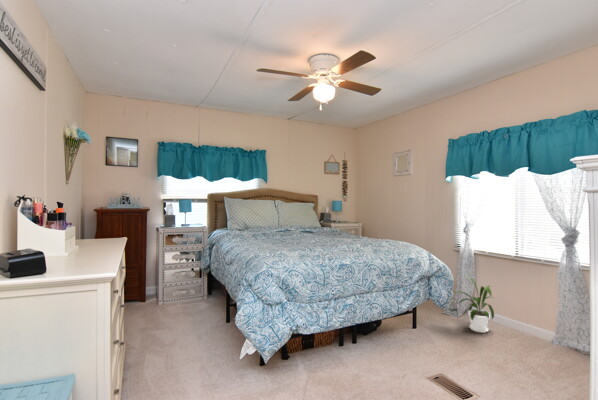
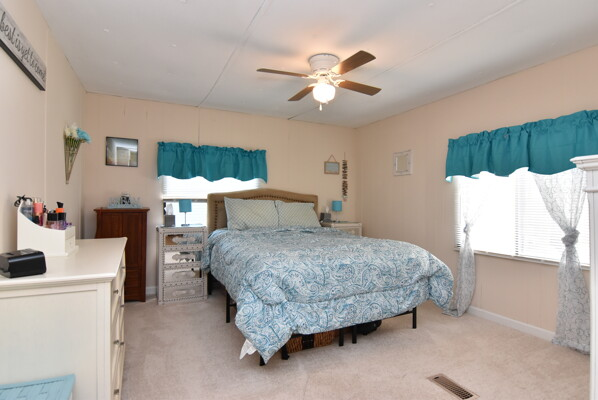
- house plant [451,274,496,334]
